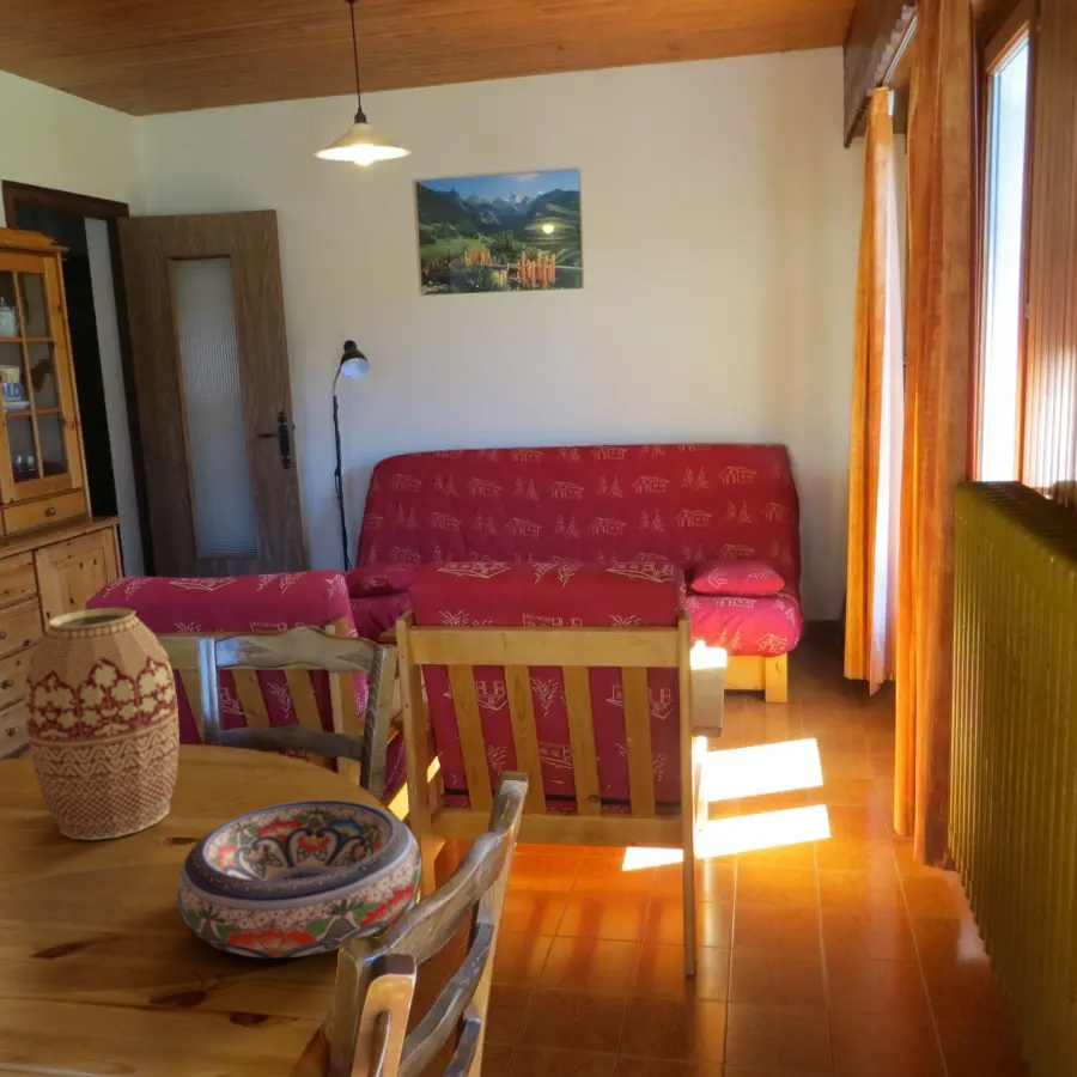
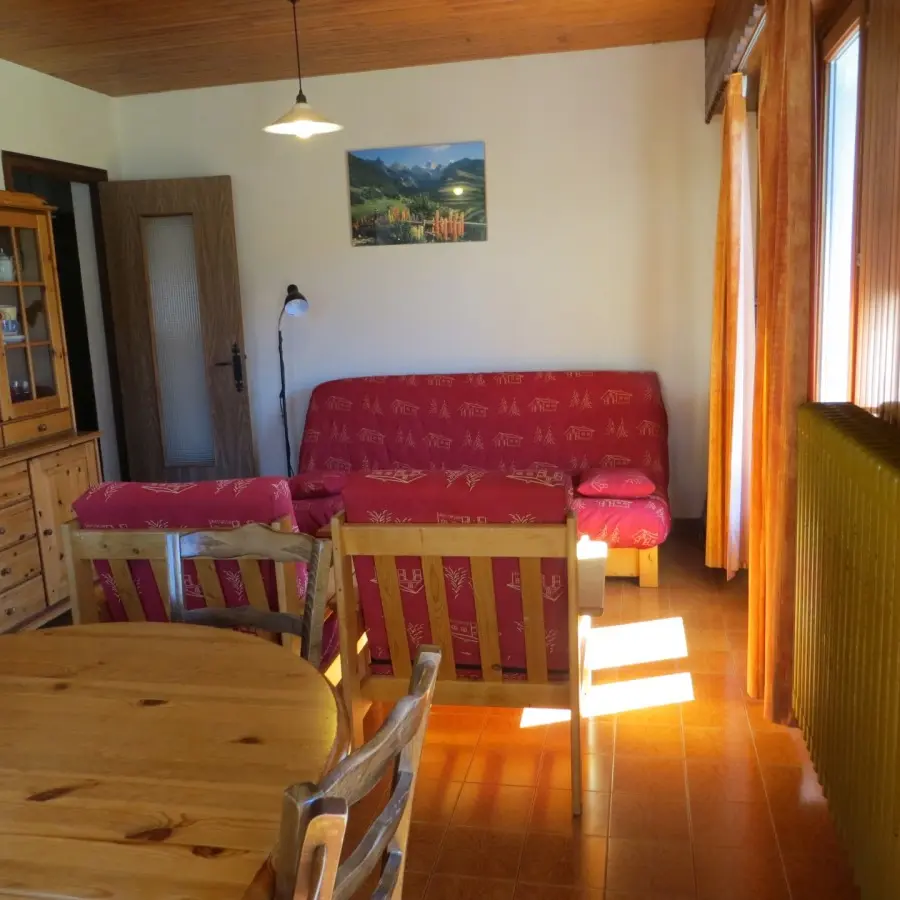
- bowl [176,798,422,959]
- vase [23,607,181,841]
